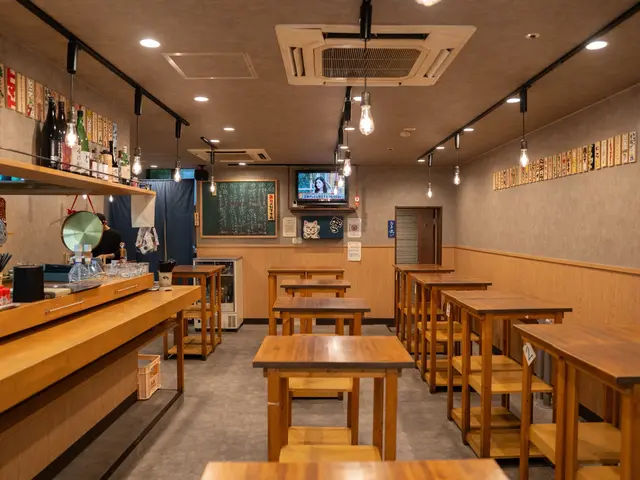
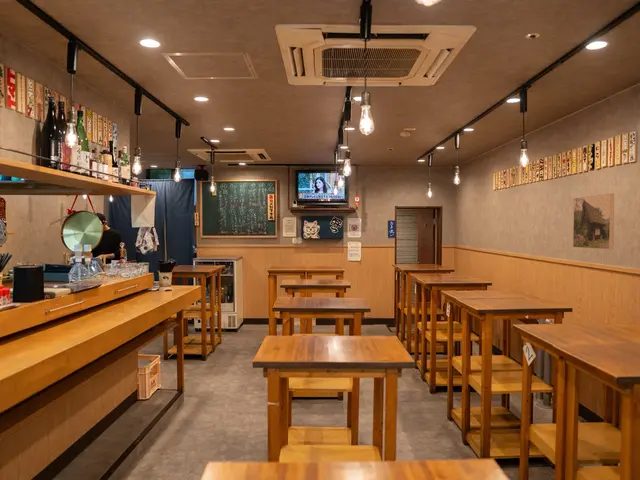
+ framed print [572,193,615,250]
